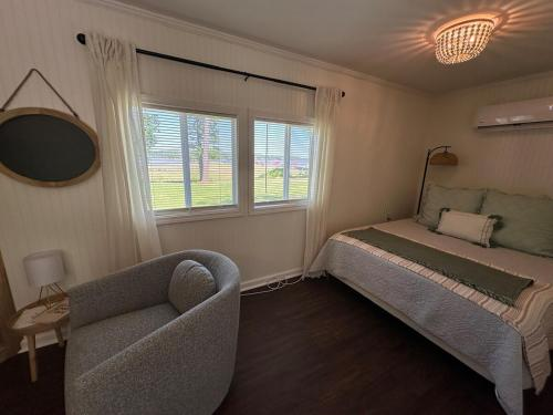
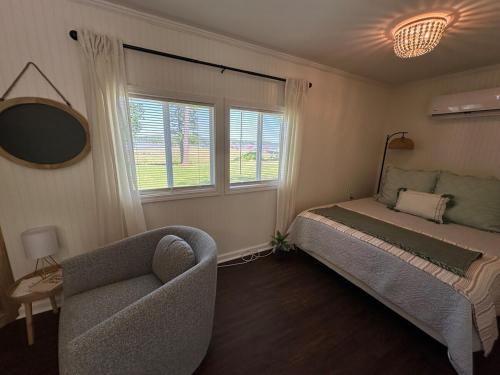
+ potted plant [268,229,292,262]
